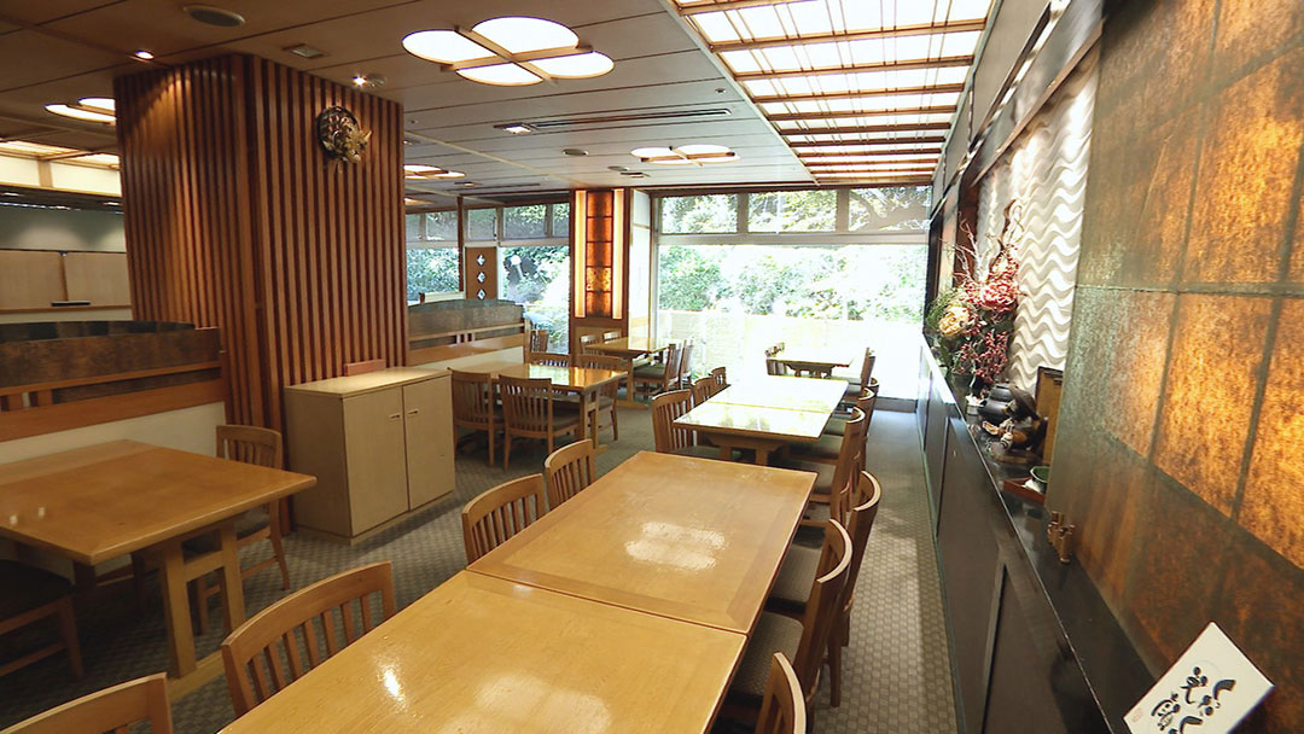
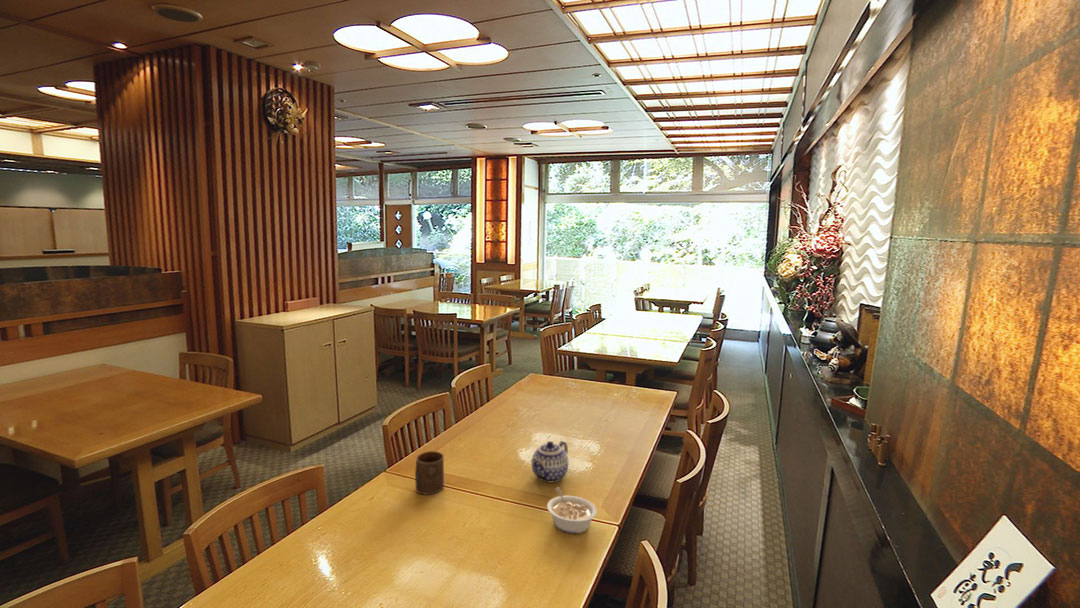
+ teapot [530,440,570,484]
+ legume [546,487,598,535]
+ cup [414,450,445,496]
